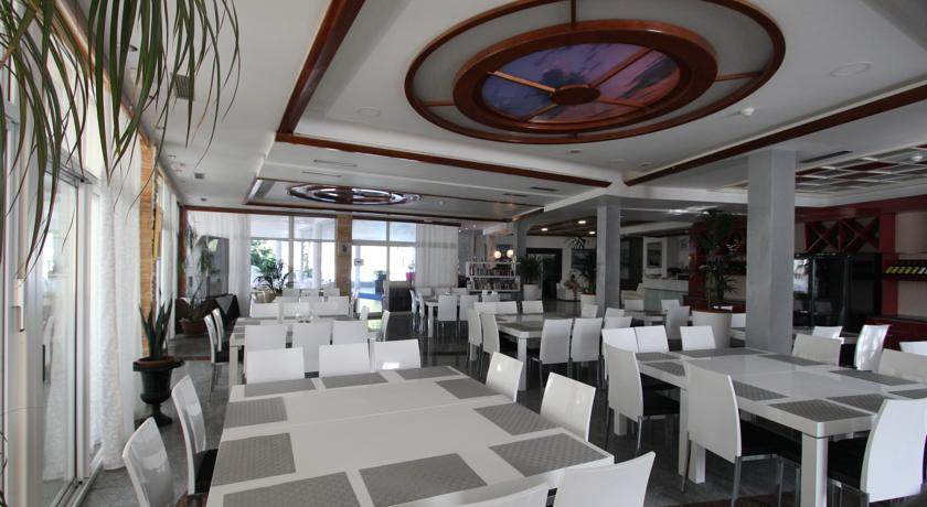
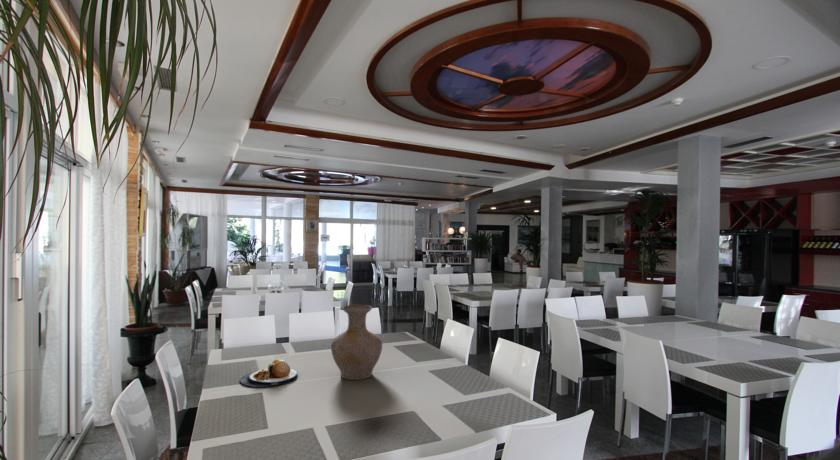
+ plate [239,359,299,388]
+ vase [330,304,383,381]
